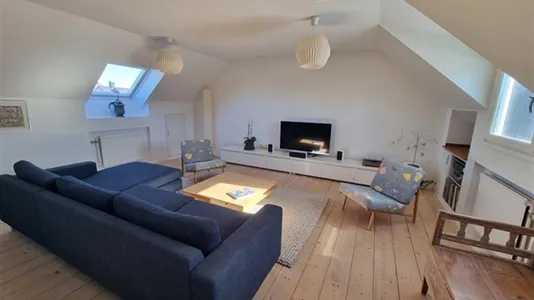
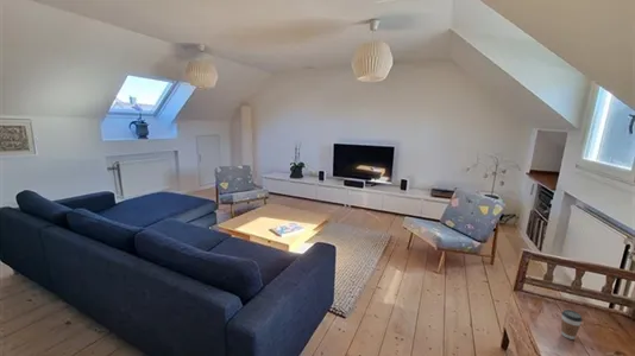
+ coffee cup [560,309,584,341]
